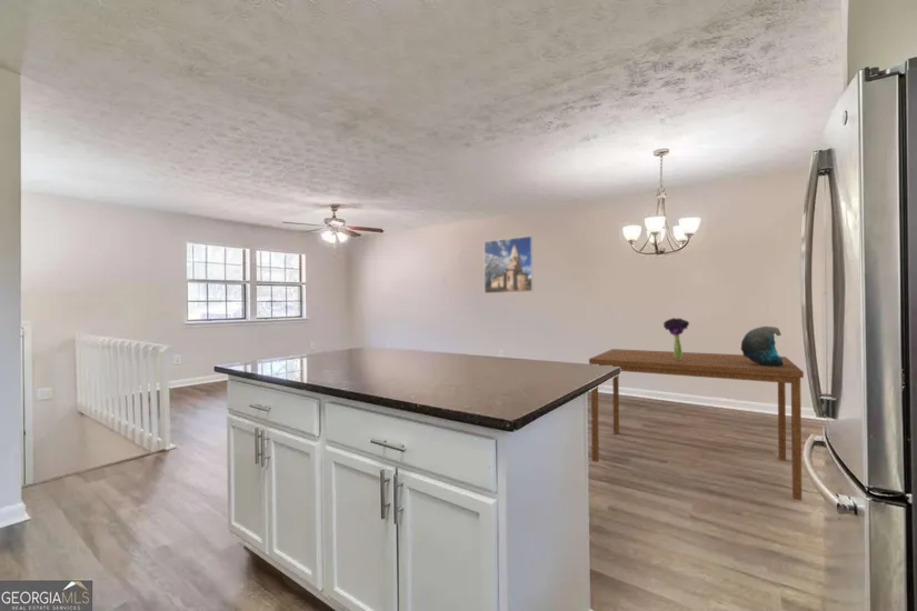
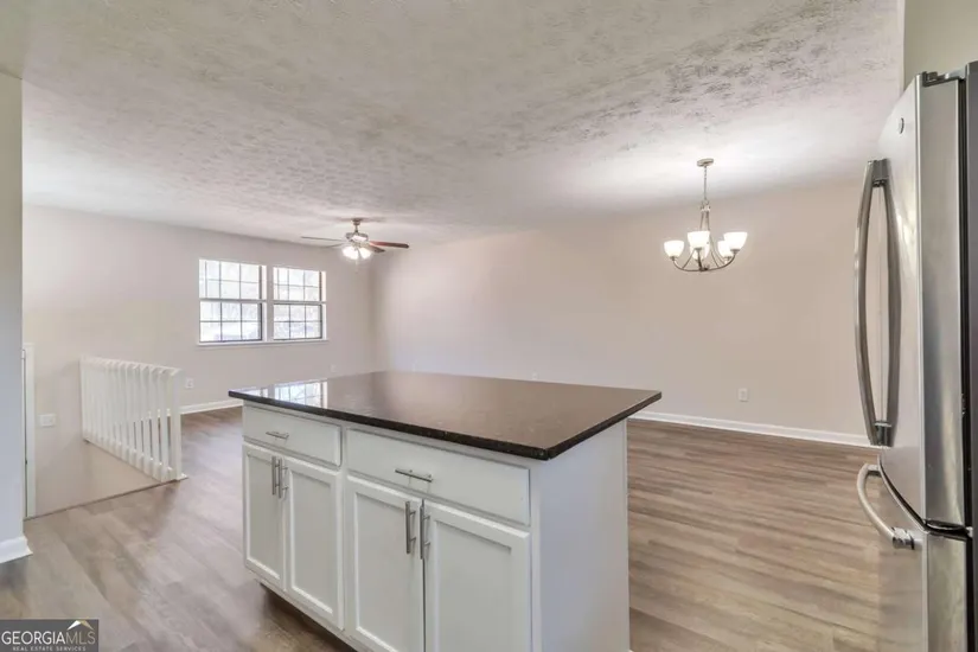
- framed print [484,236,534,294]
- dining table [588,348,805,502]
- decorative bowl [740,325,784,367]
- bouquet [662,317,690,360]
